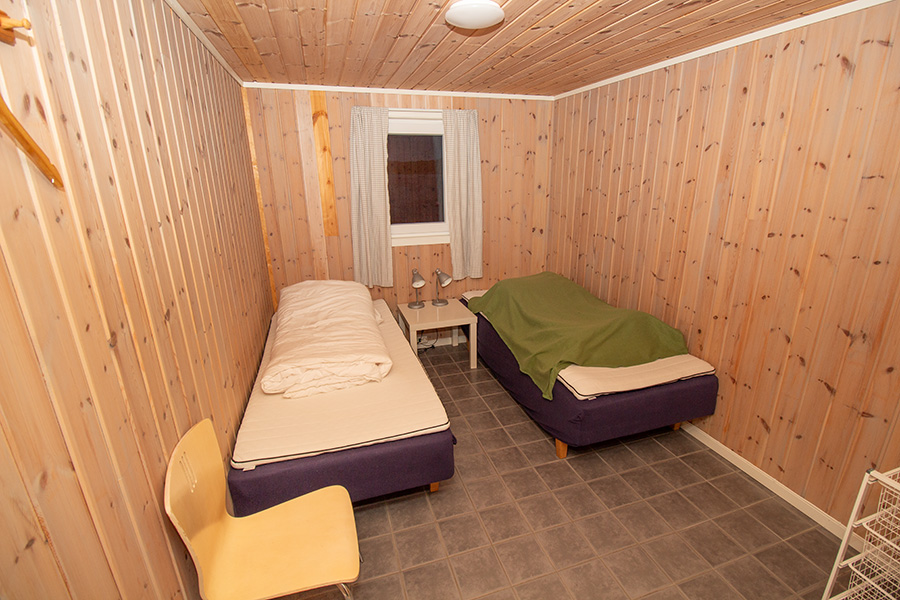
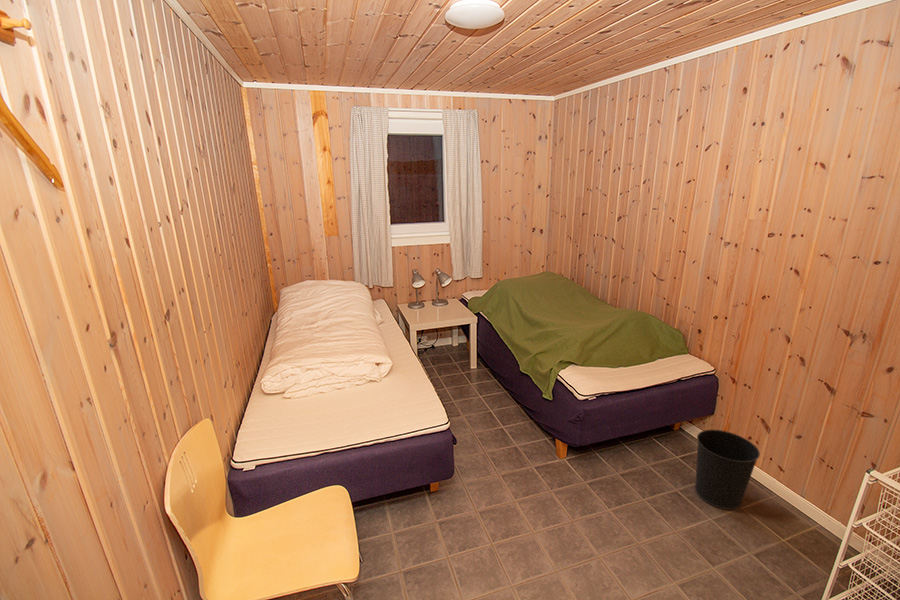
+ wastebasket [694,429,761,511]
